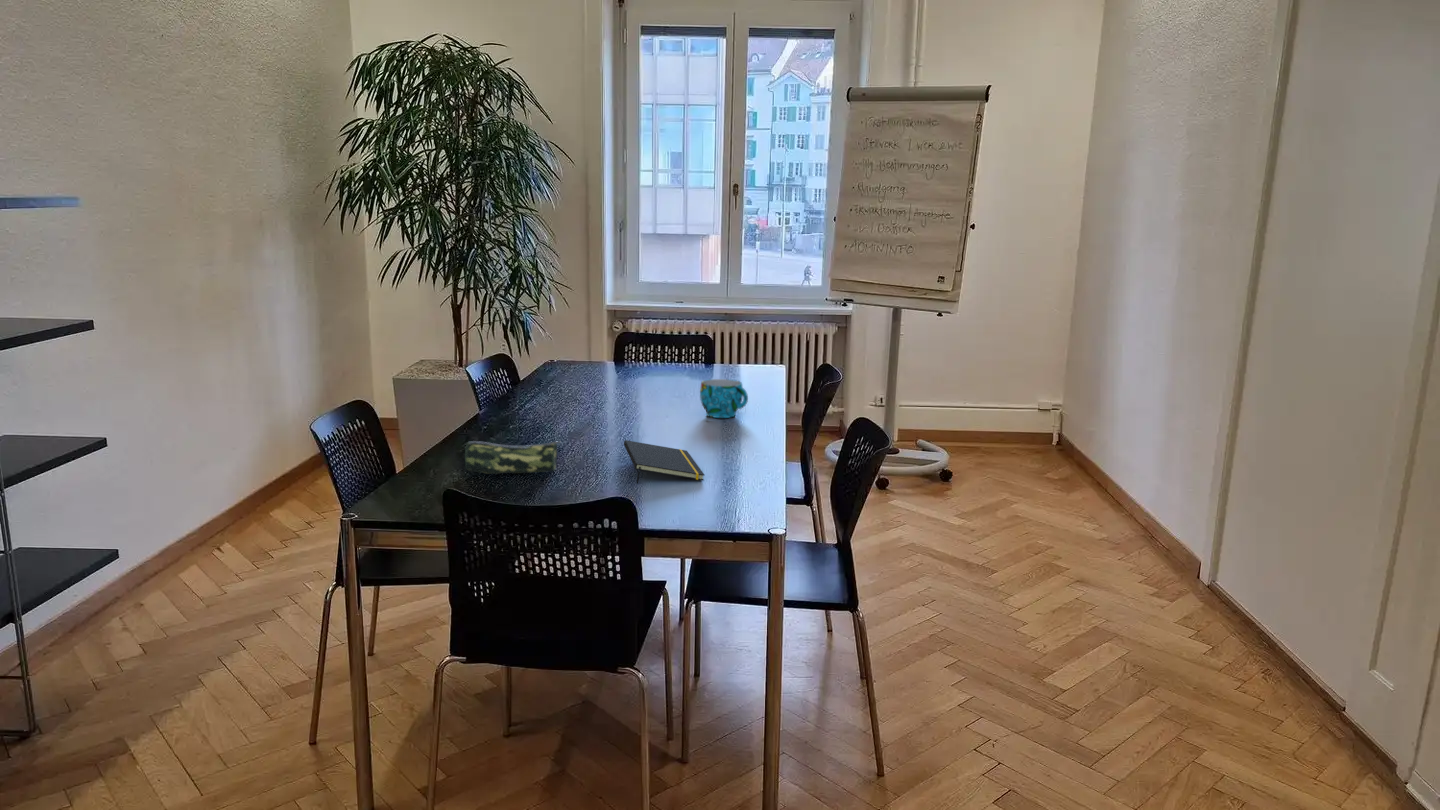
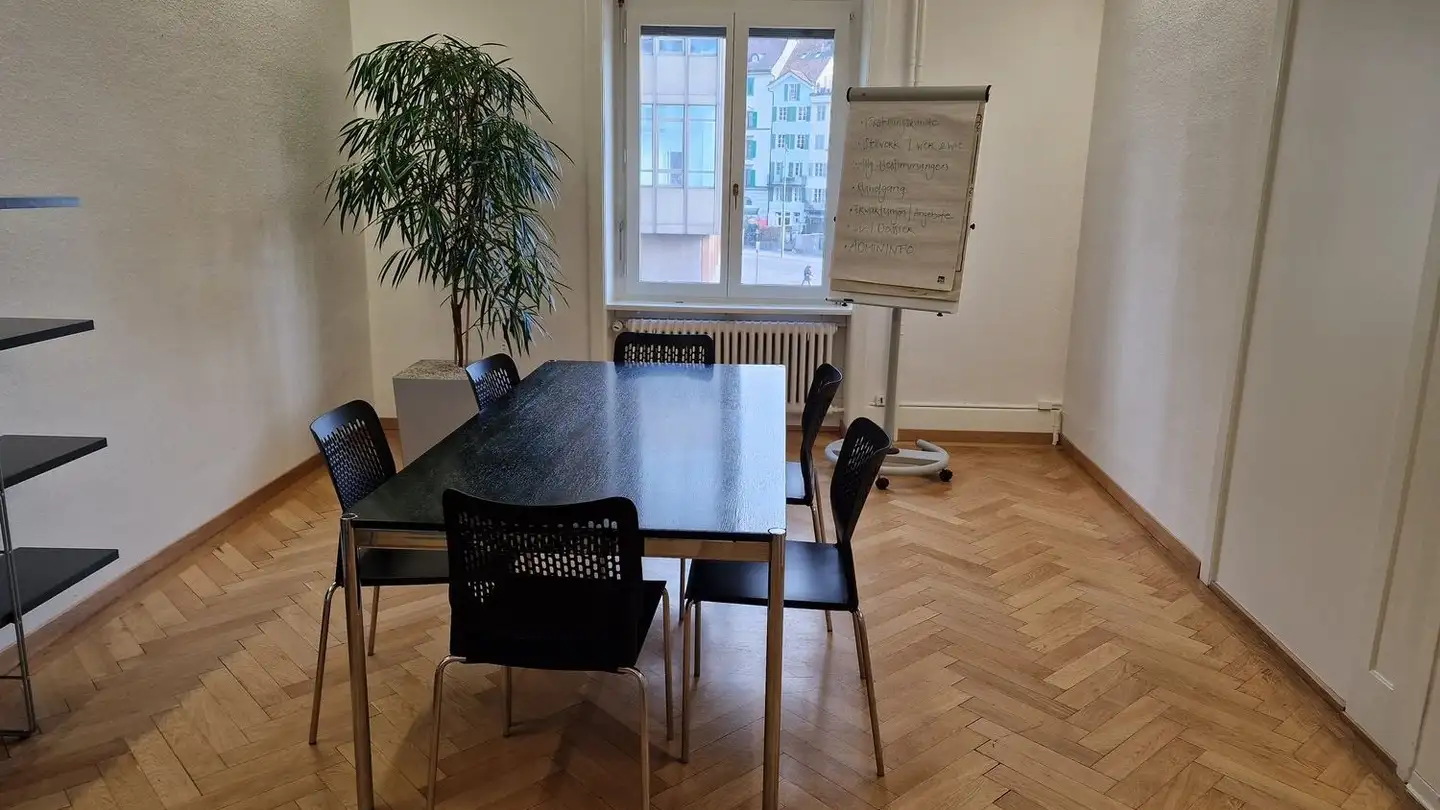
- cup [699,378,749,419]
- notepad [623,439,705,485]
- pencil case [464,440,562,475]
